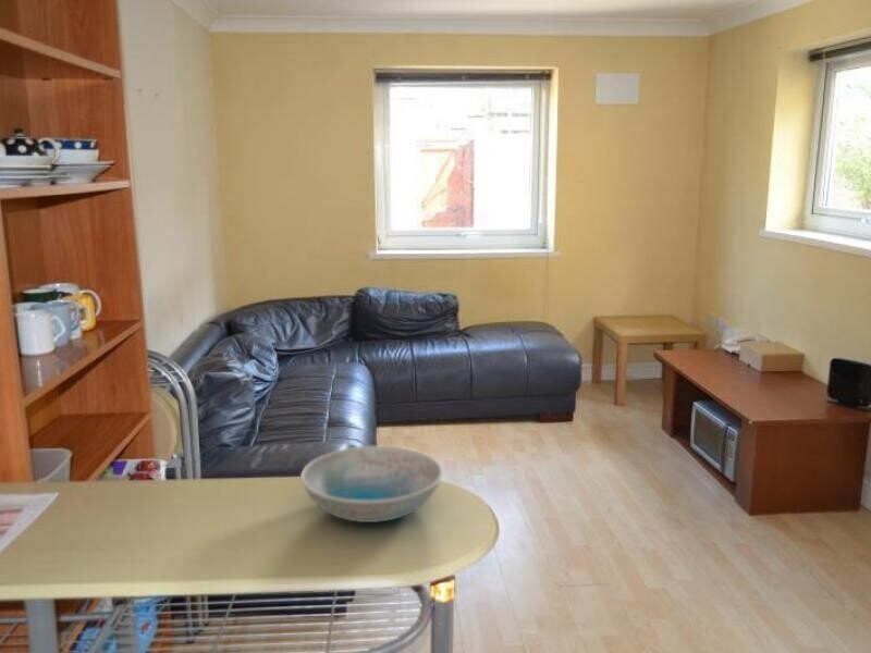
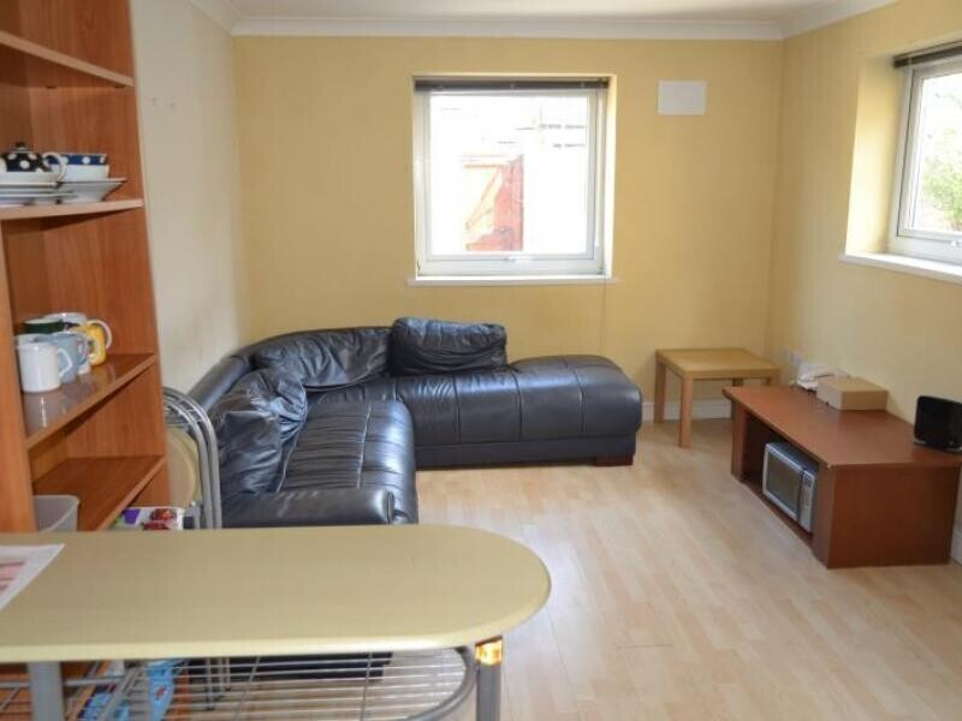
- dish [299,445,444,523]
